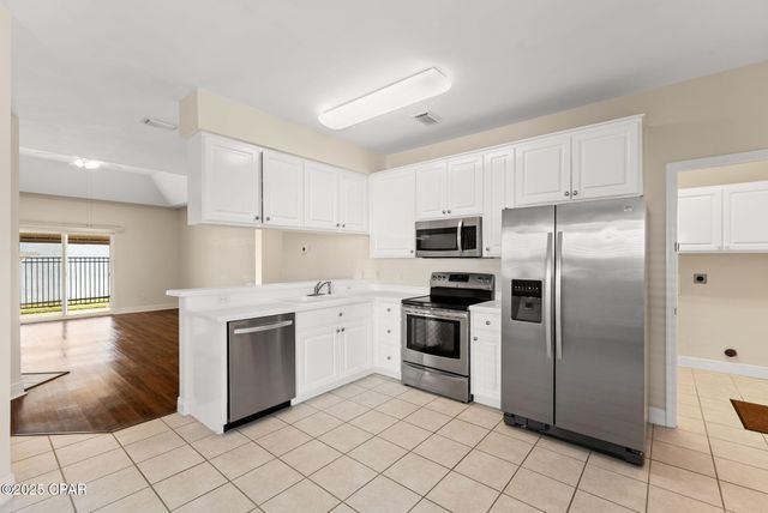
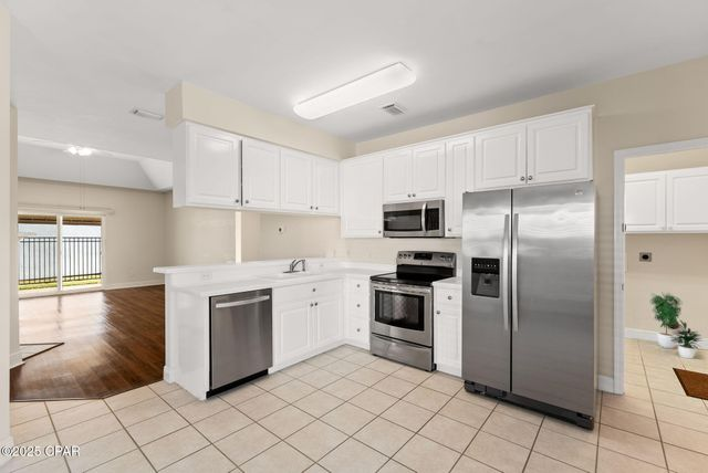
+ potted plant [649,291,704,360]
